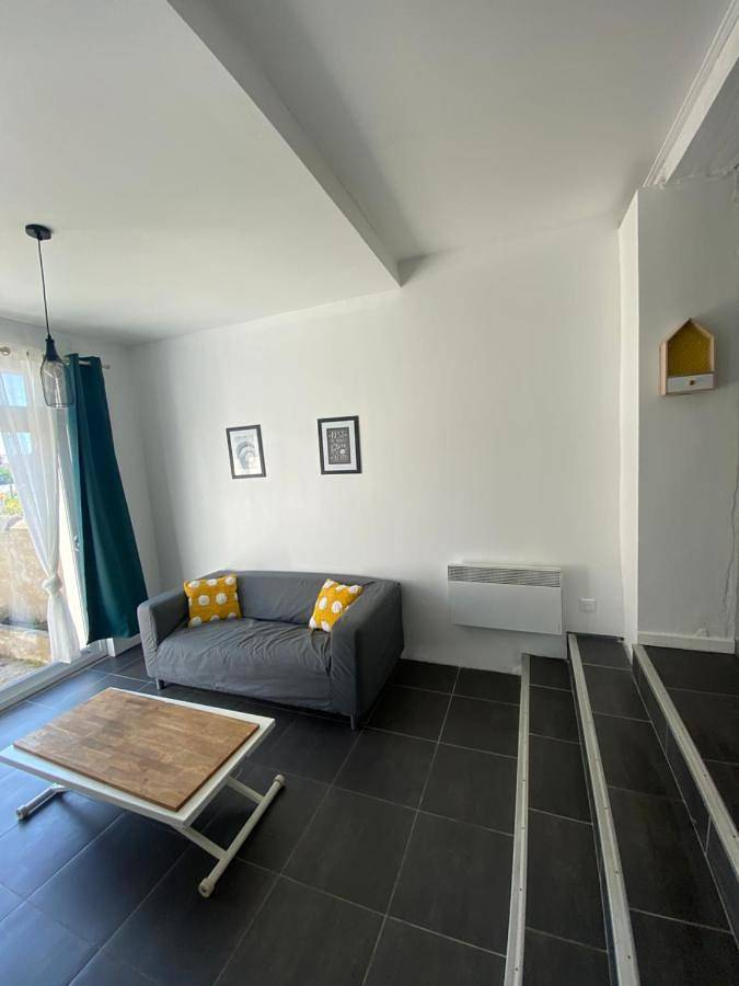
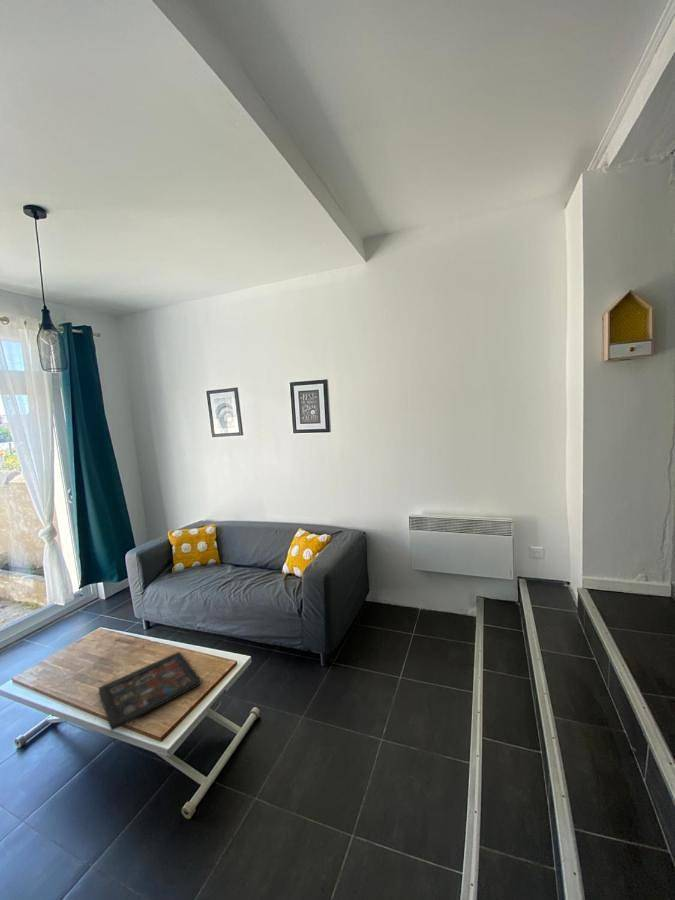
+ decorative tray [97,651,202,732]
